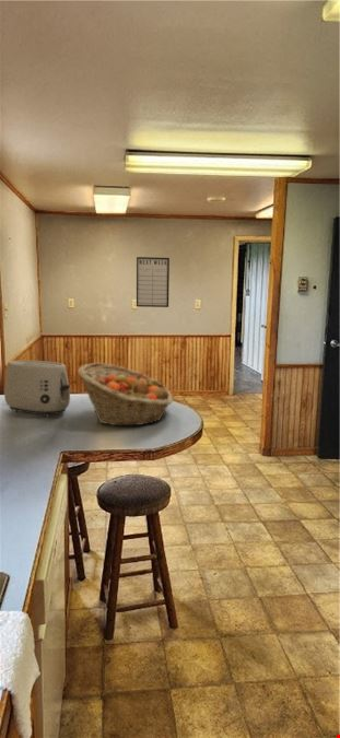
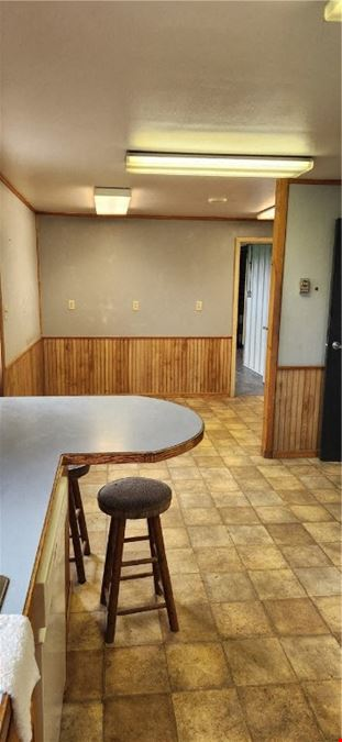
- toaster [3,359,71,418]
- writing board [136,256,171,308]
- fruit basket [77,362,174,426]
